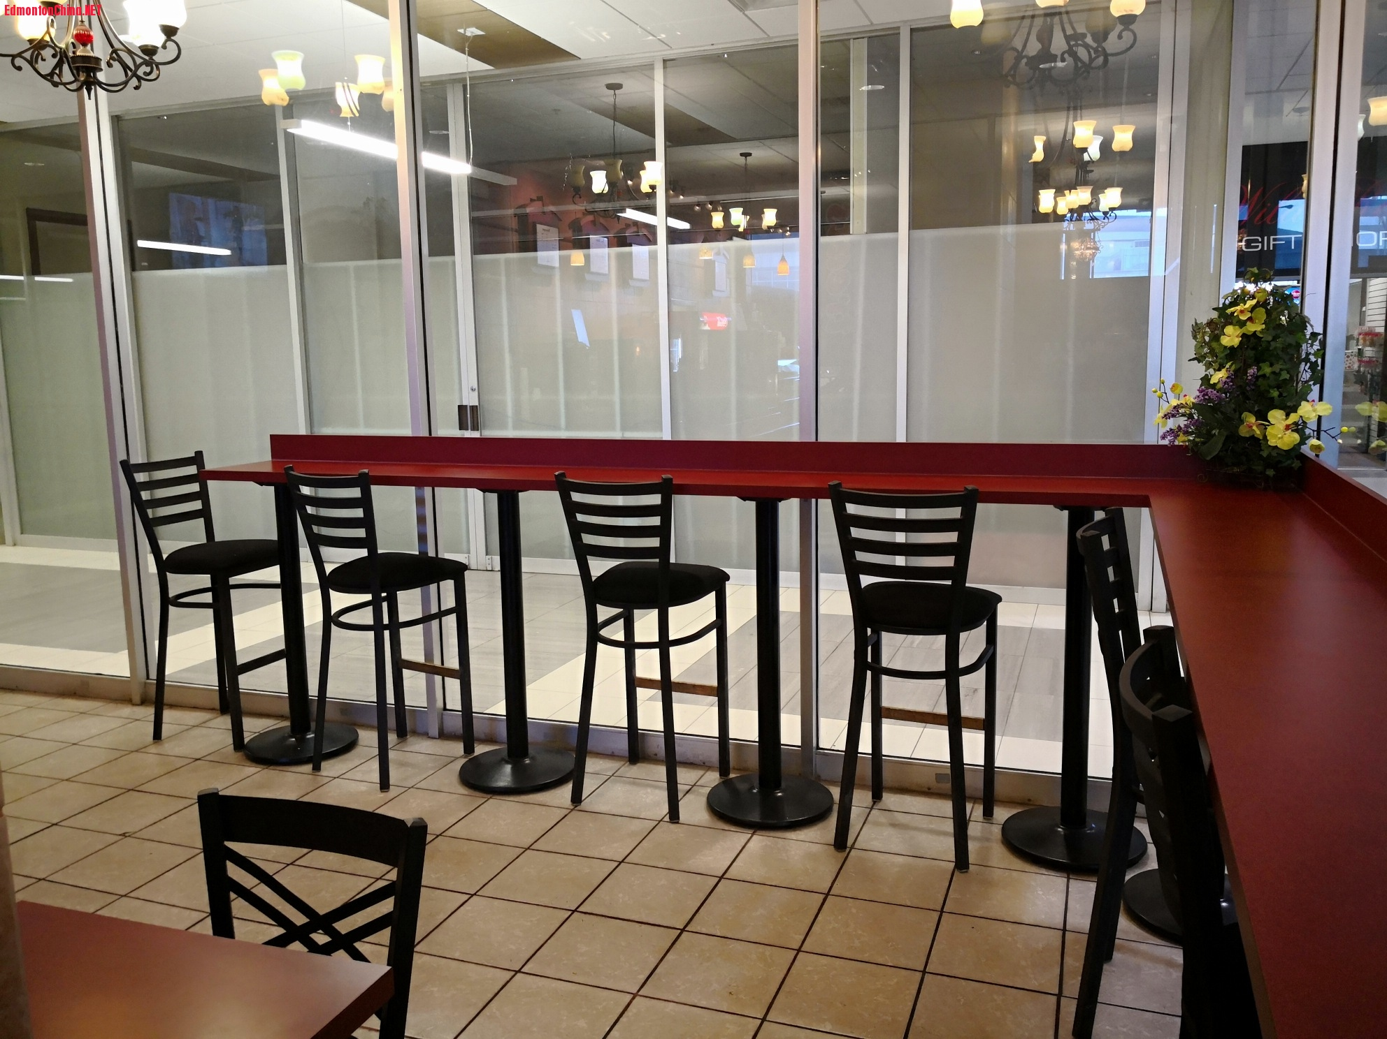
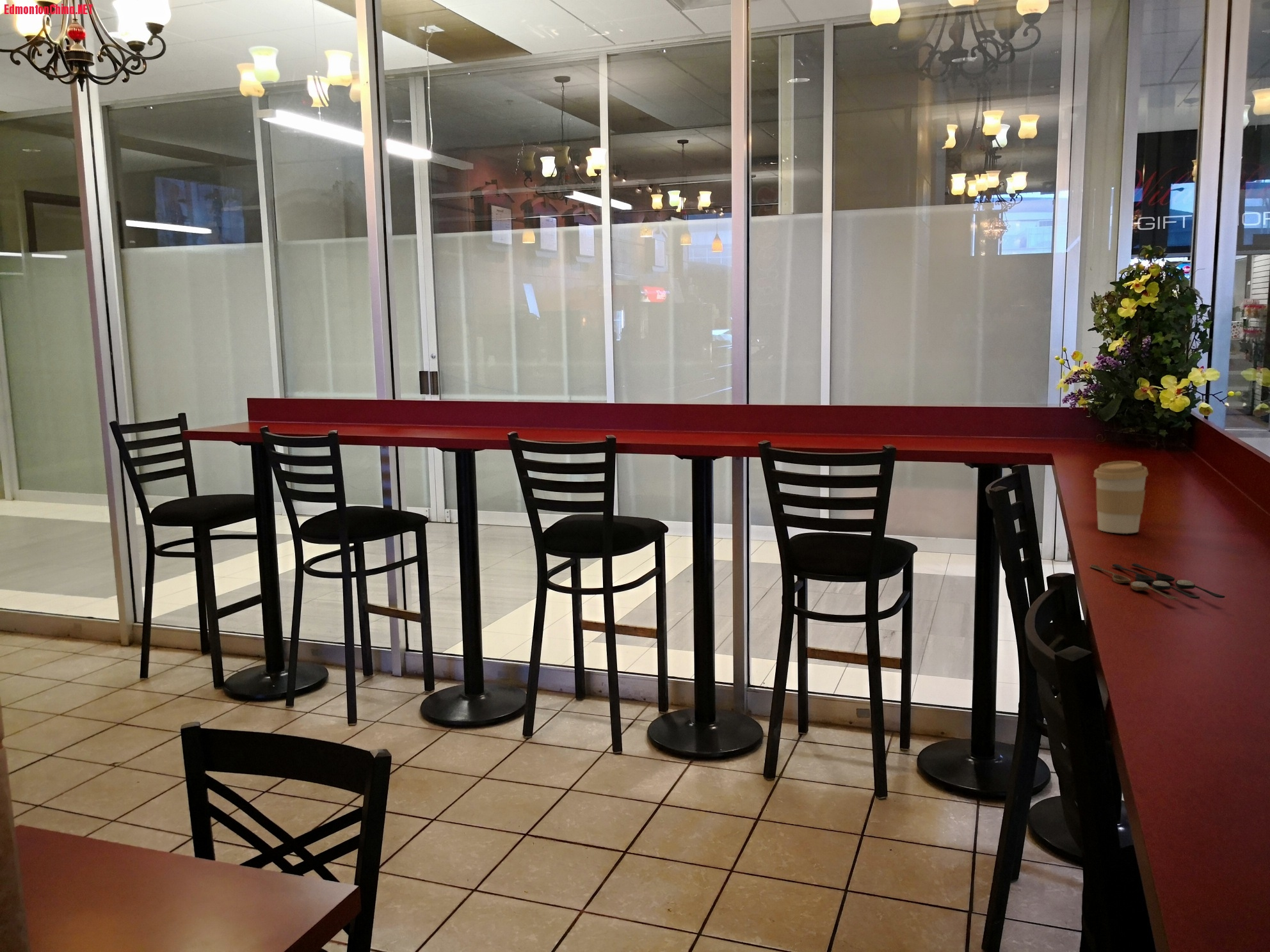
+ spoon [1089,563,1226,600]
+ coffee cup [1093,461,1149,534]
